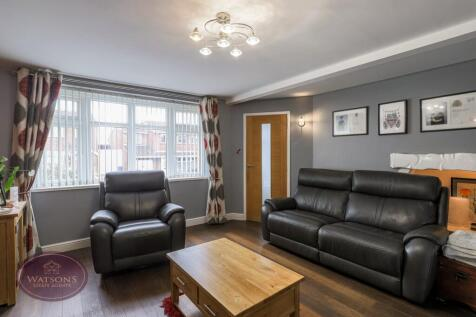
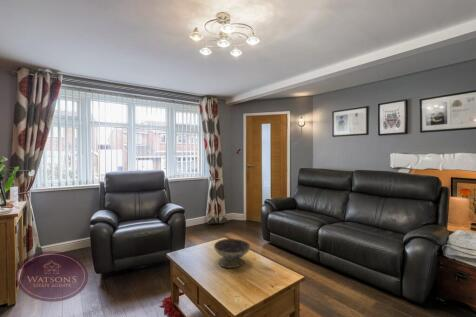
+ decorative bowl [213,238,251,269]
